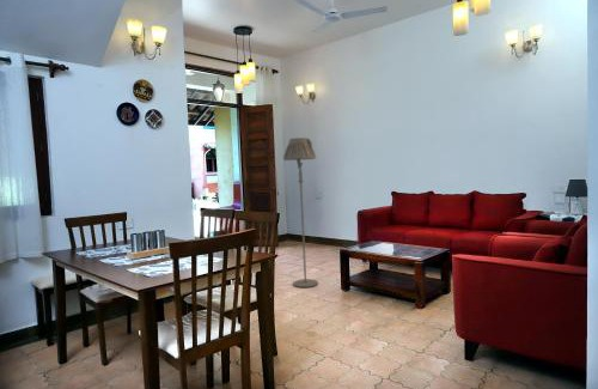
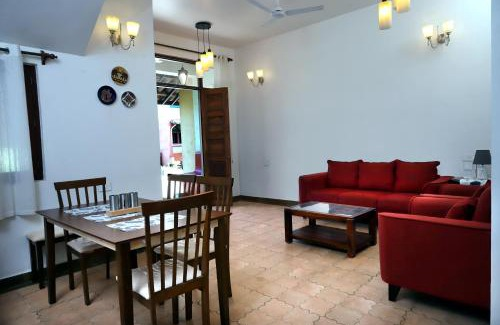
- floor lamp [282,136,319,288]
